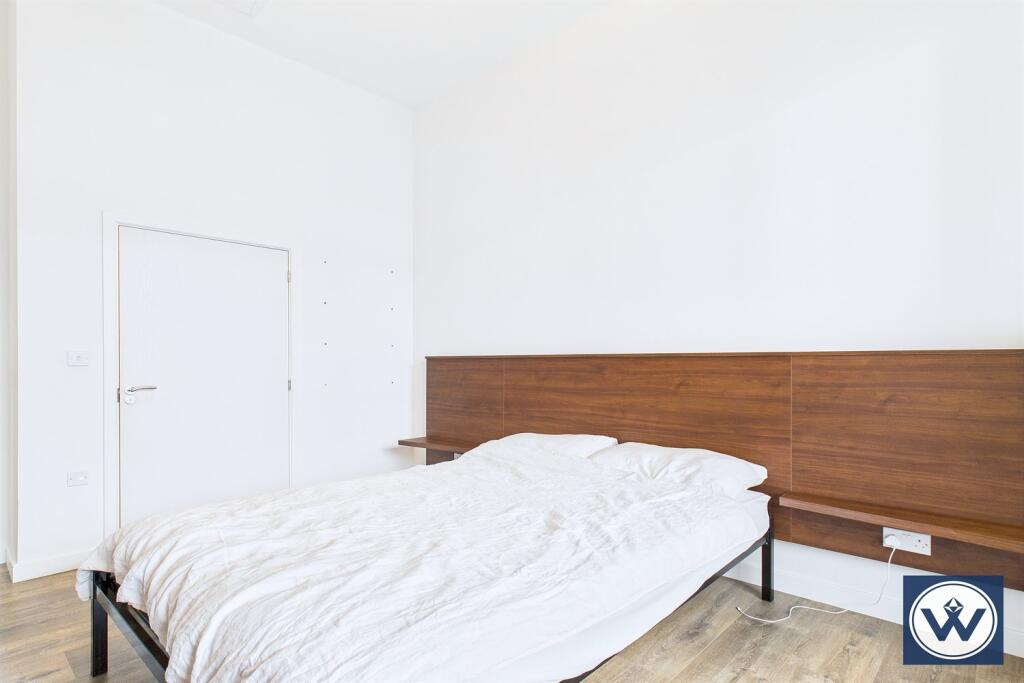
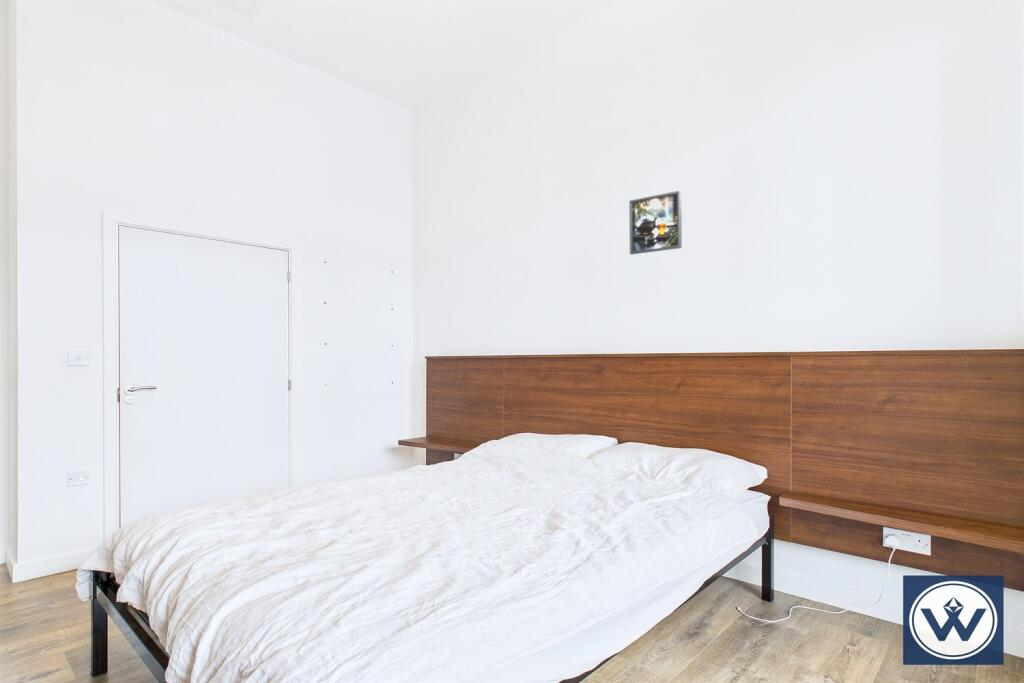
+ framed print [628,190,683,255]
